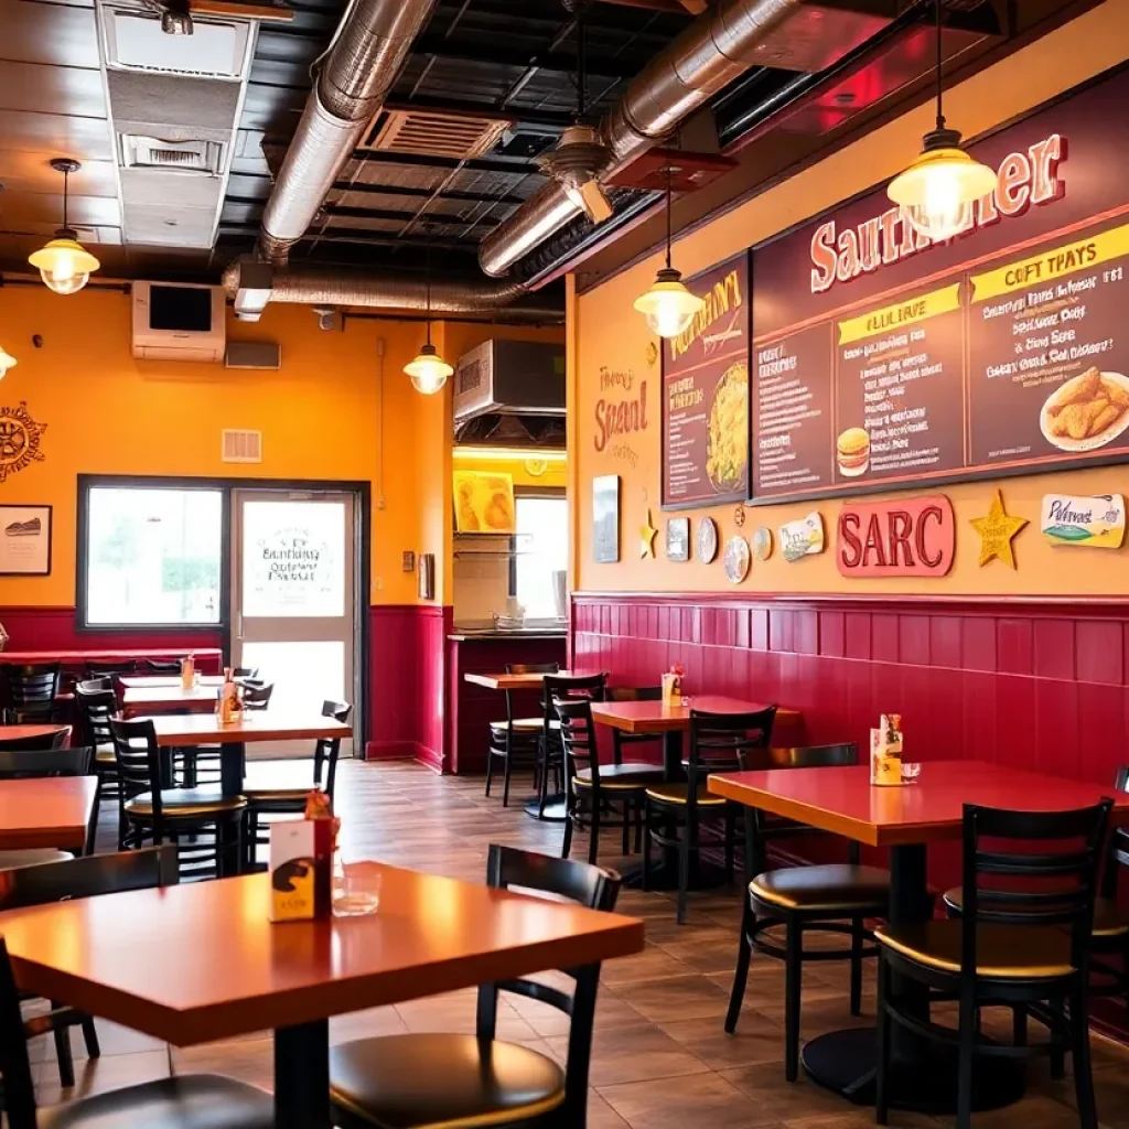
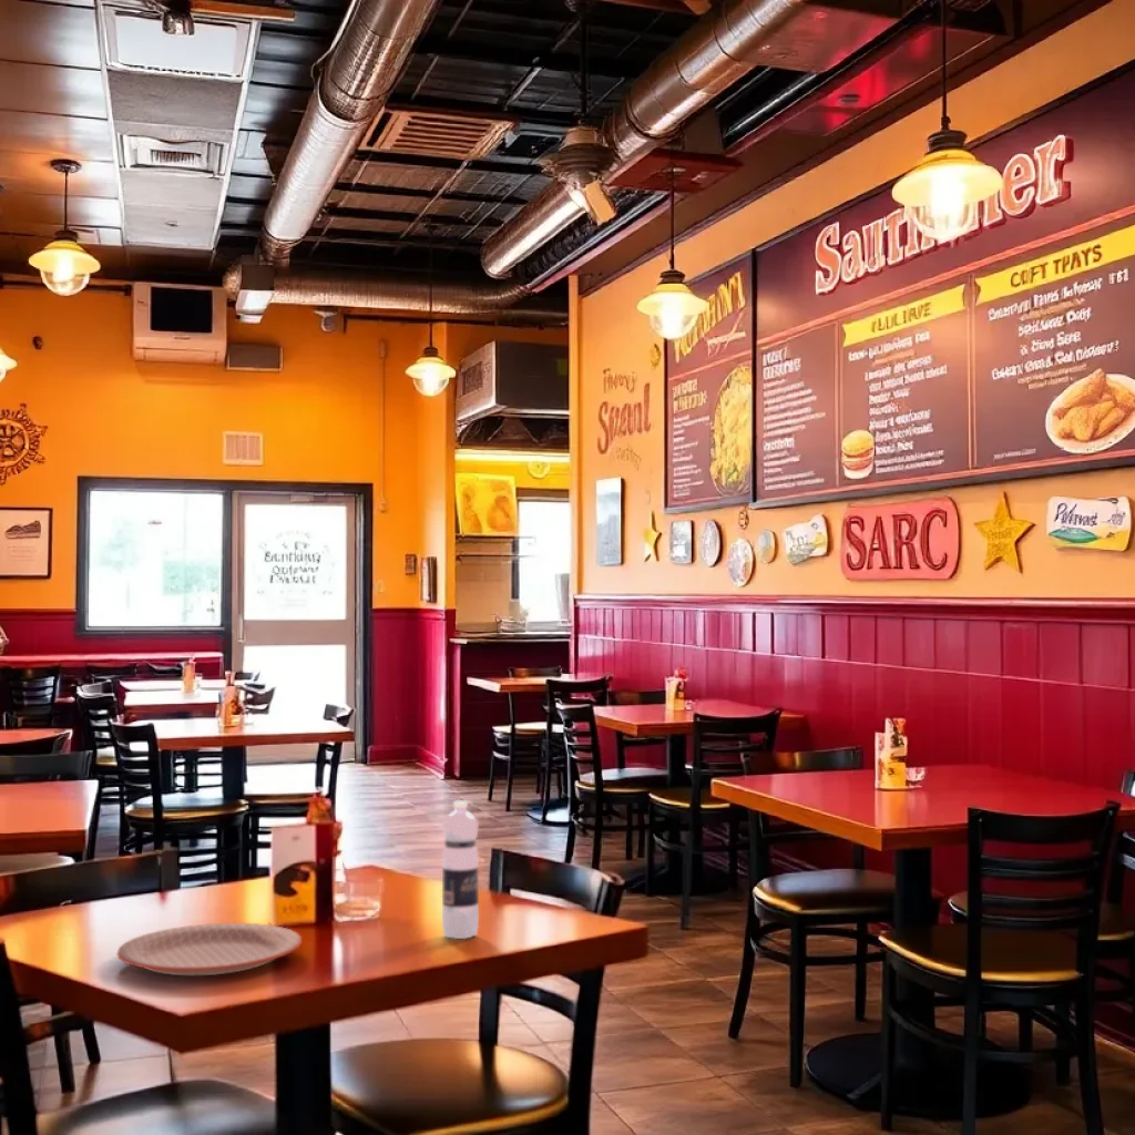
+ water bottle [441,799,480,940]
+ plate [116,922,303,976]
